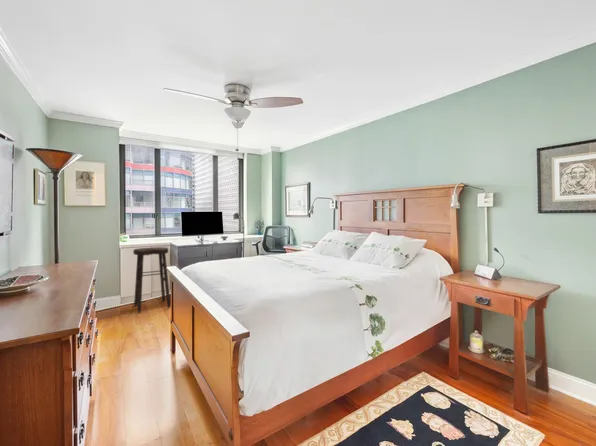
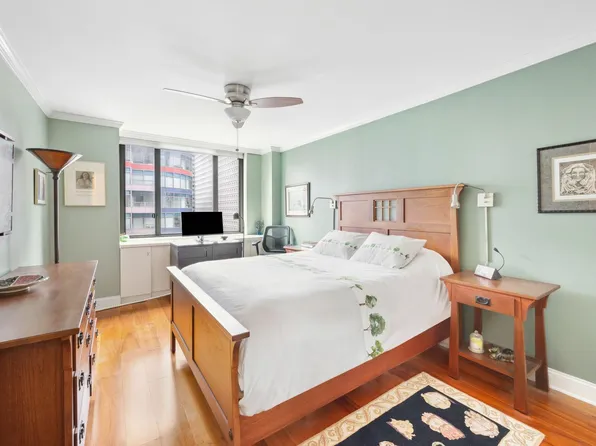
- stool [132,246,171,314]
